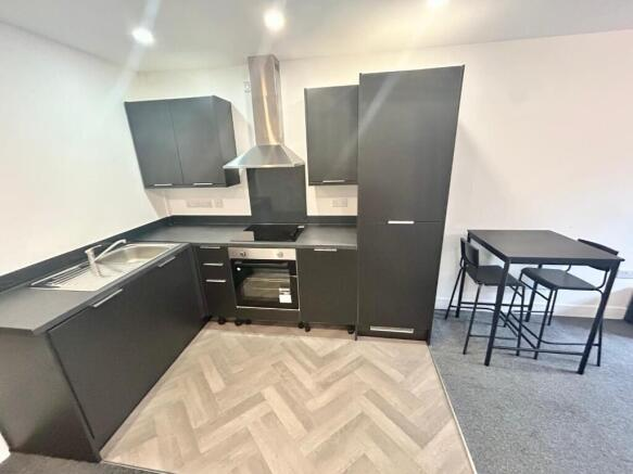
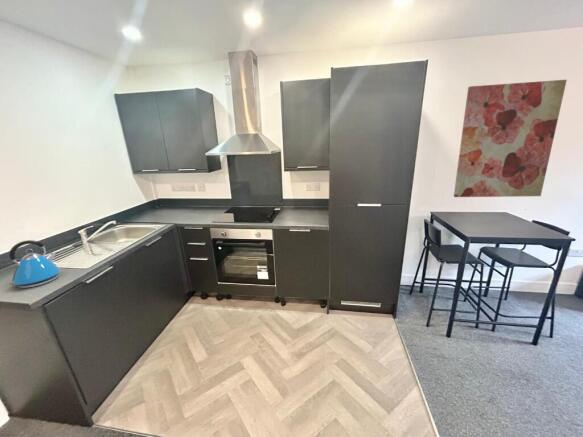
+ kettle [7,239,61,289]
+ wall art [453,79,568,198]
